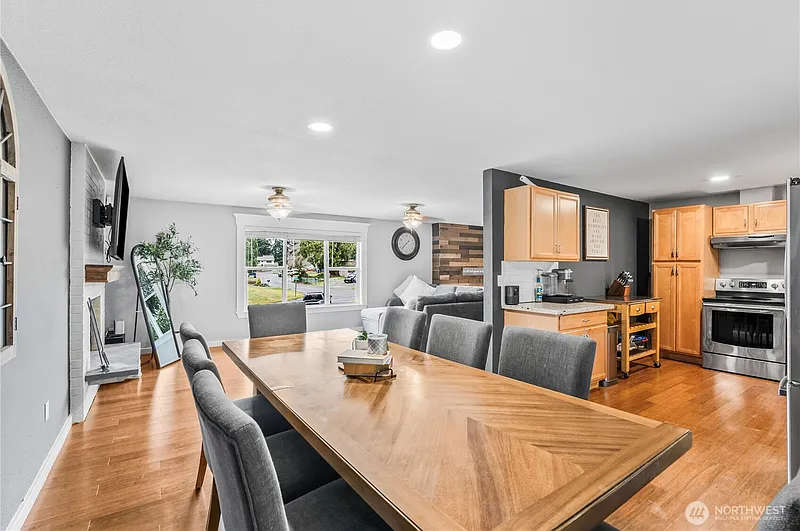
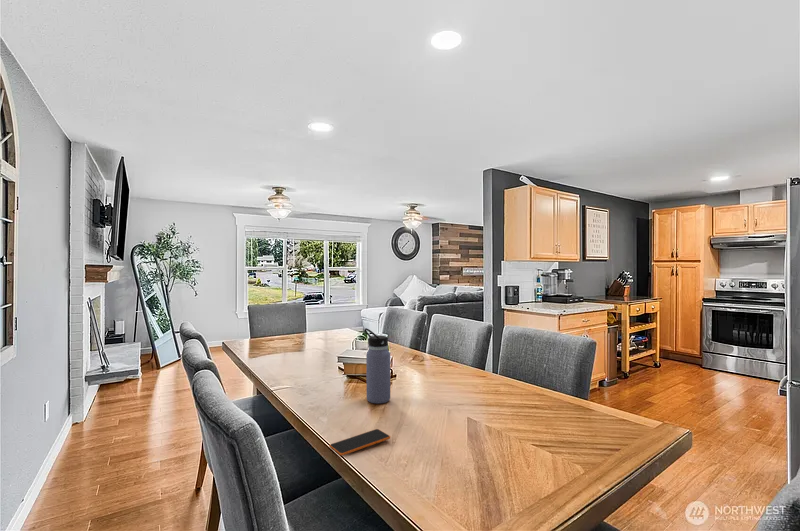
+ smartphone [328,428,391,457]
+ water bottle [363,327,391,405]
